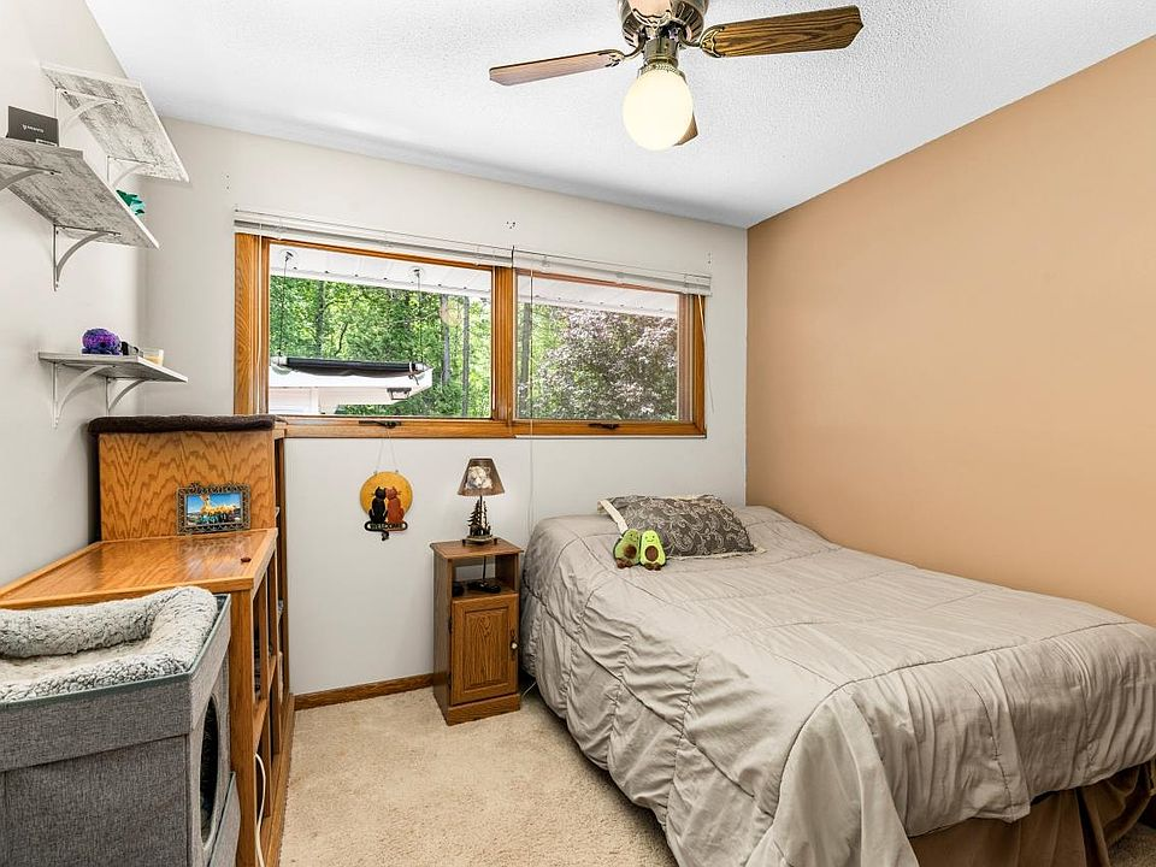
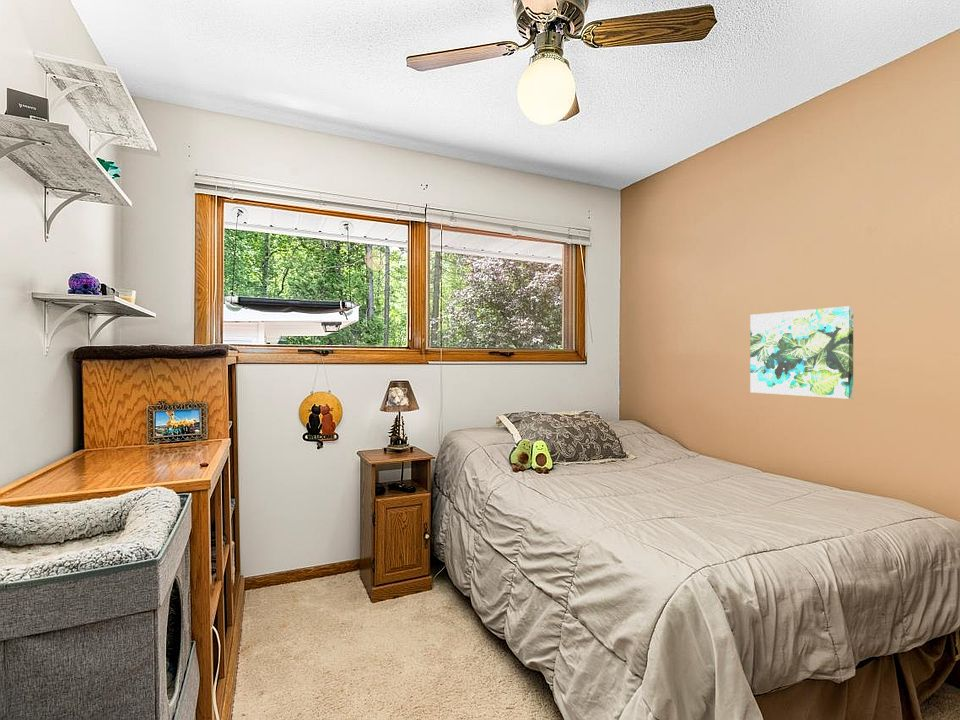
+ wall art [749,305,854,400]
